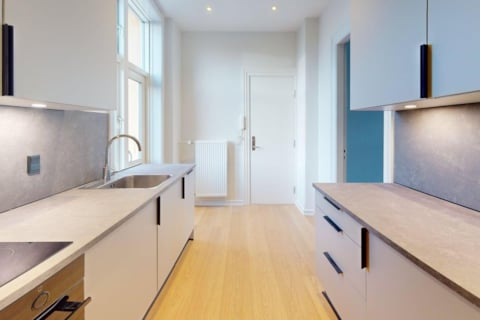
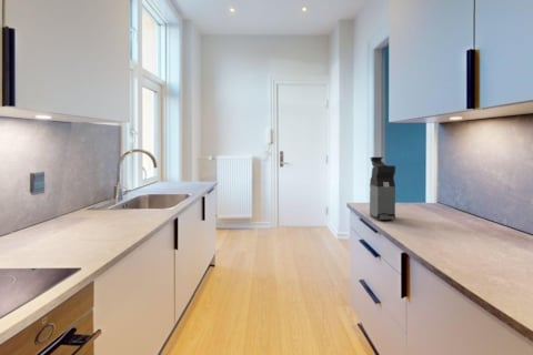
+ coffee maker [369,156,396,221]
